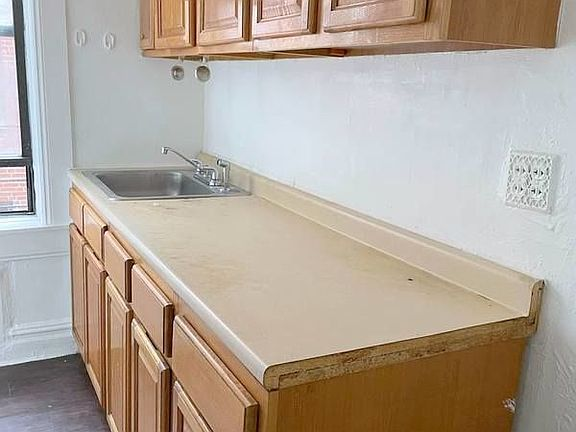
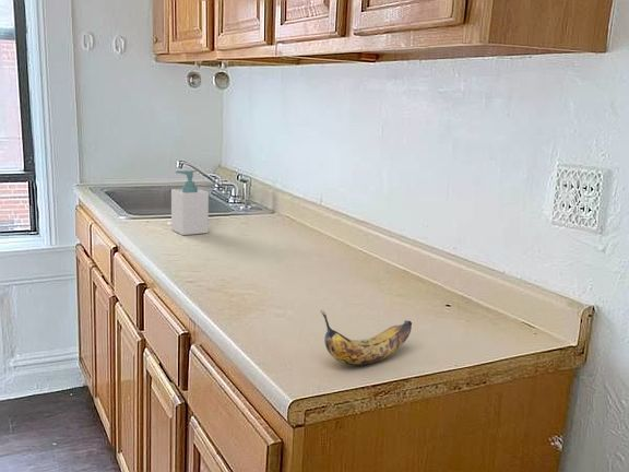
+ banana [320,309,413,367]
+ soap bottle [170,169,210,236]
